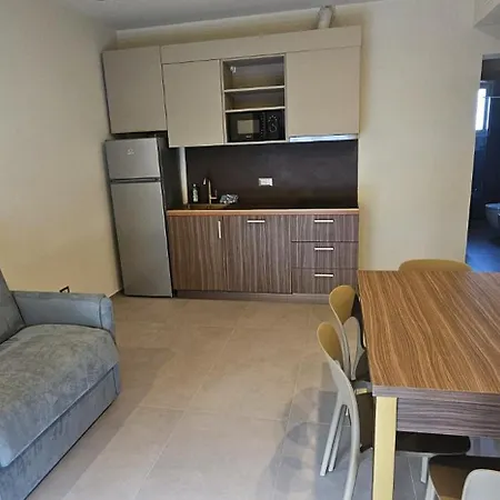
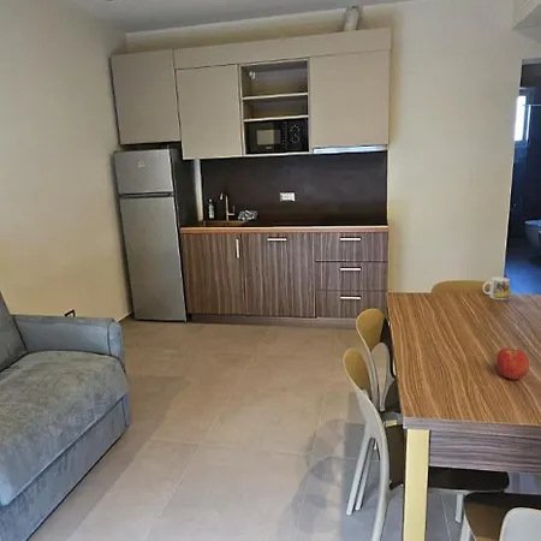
+ mug [481,275,511,301]
+ apple [495,347,530,381]
